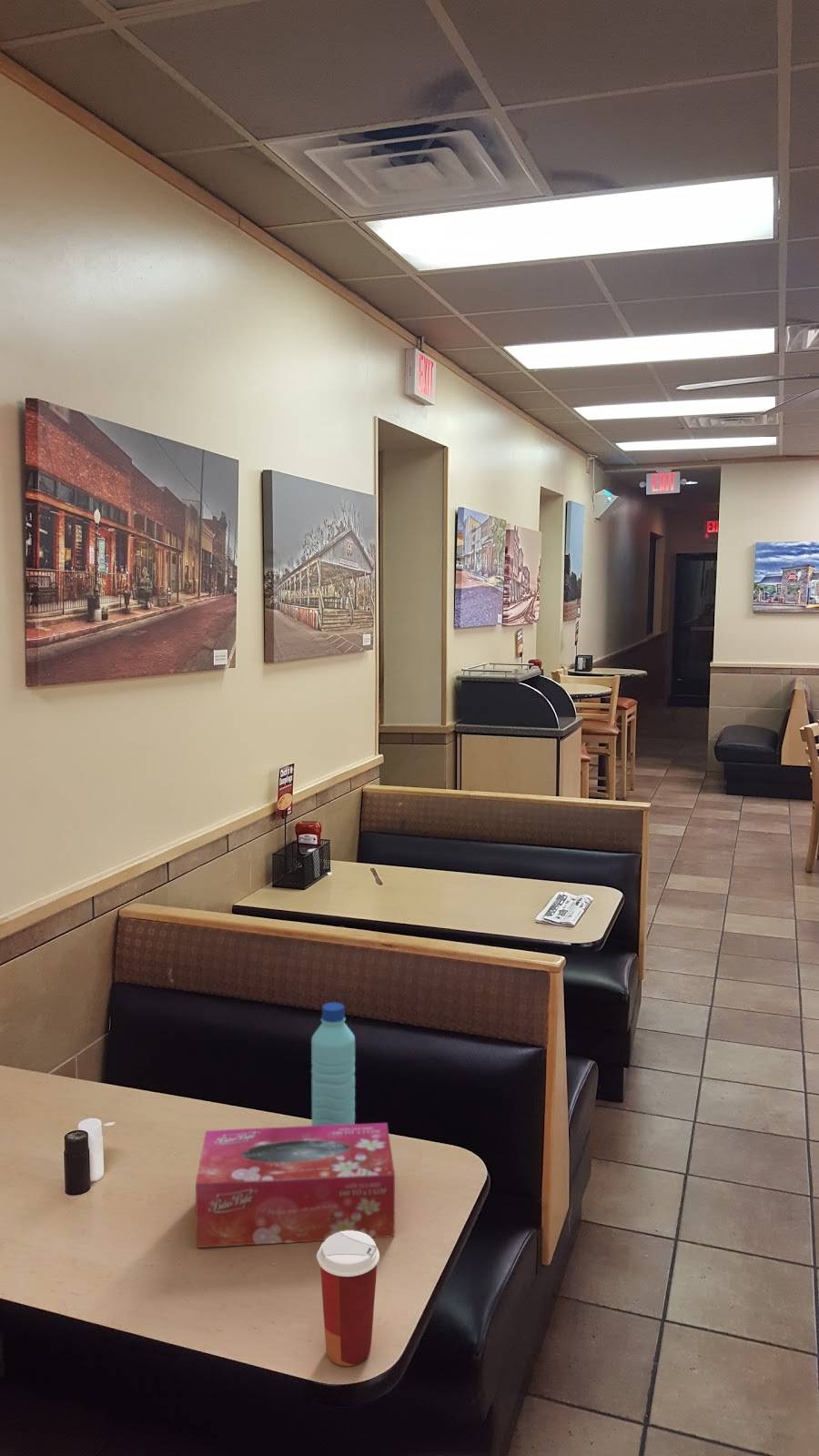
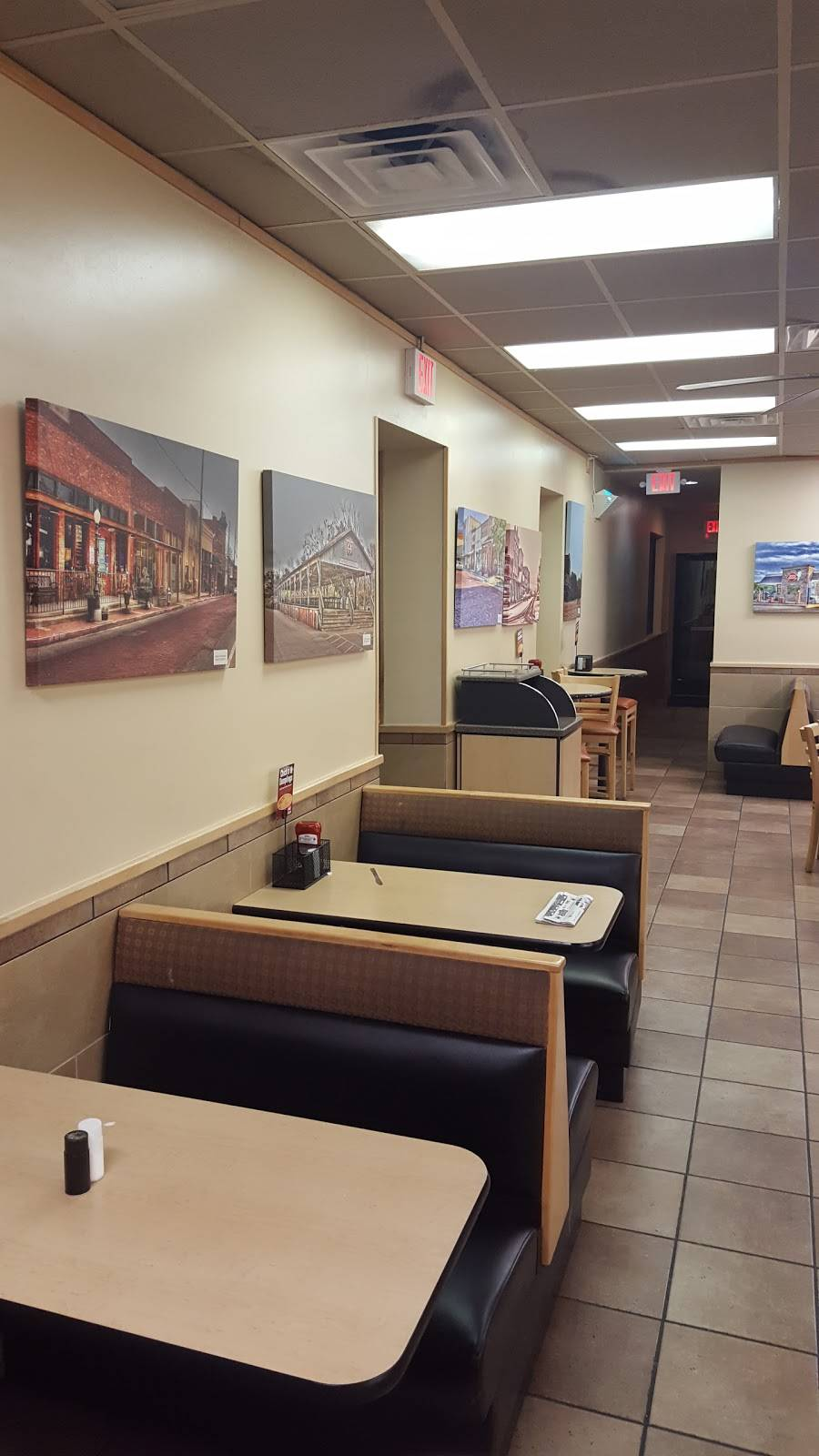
- water bottle [310,1001,356,1126]
- paper cup [316,1230,380,1367]
- tissue box [195,1122,396,1249]
